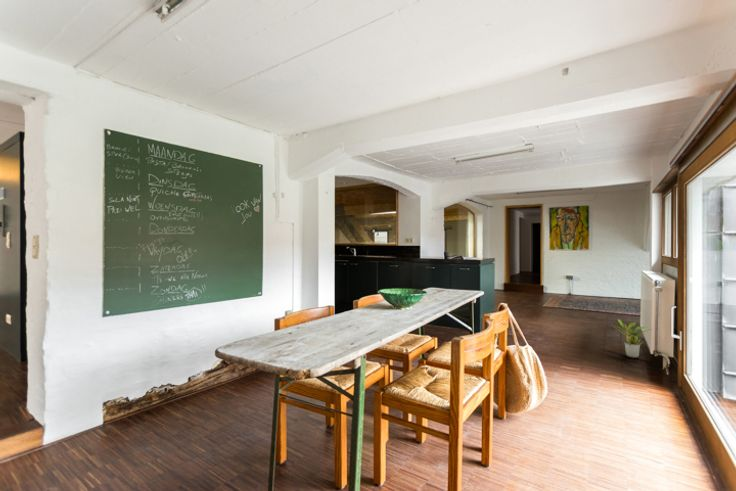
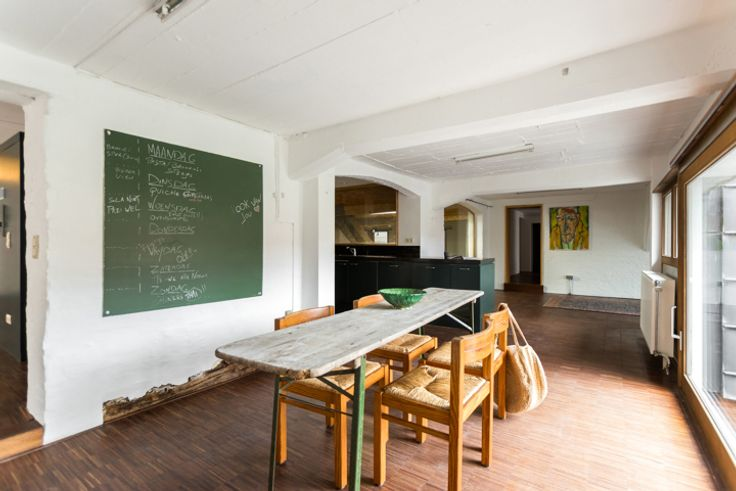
- potted plant [612,318,652,359]
